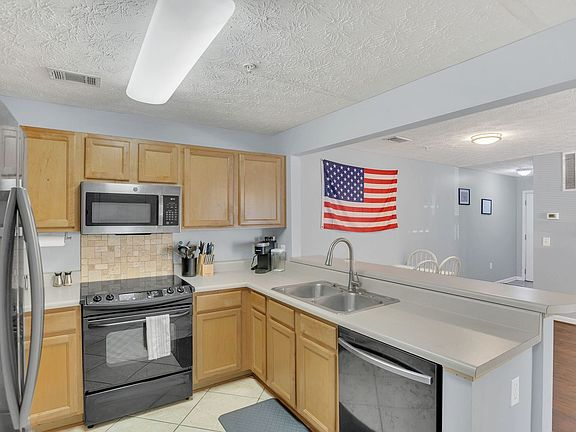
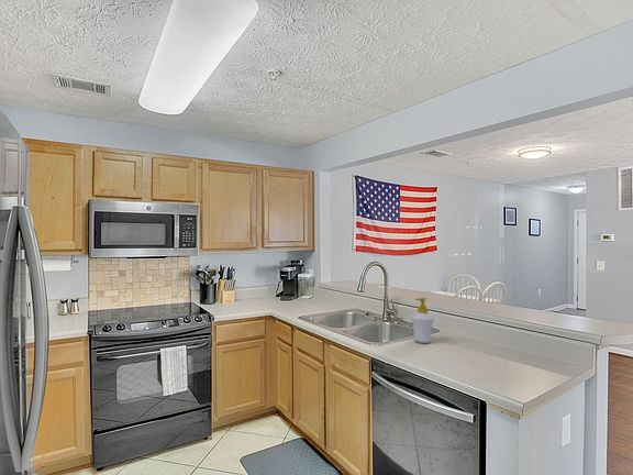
+ soap bottle [410,297,435,344]
